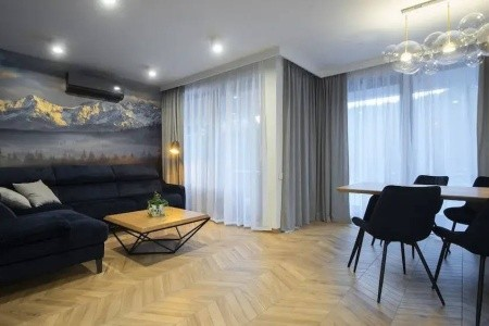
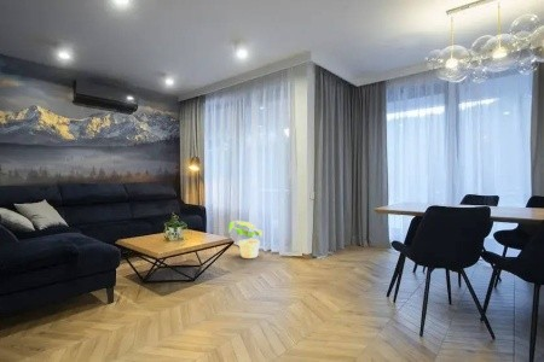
+ potted plant [227,220,264,259]
